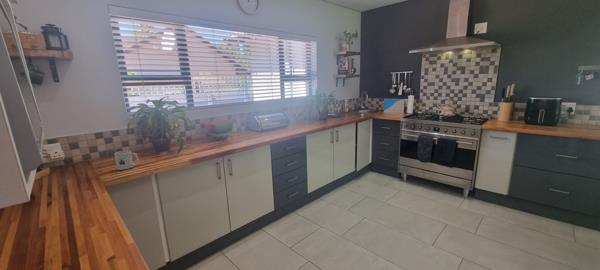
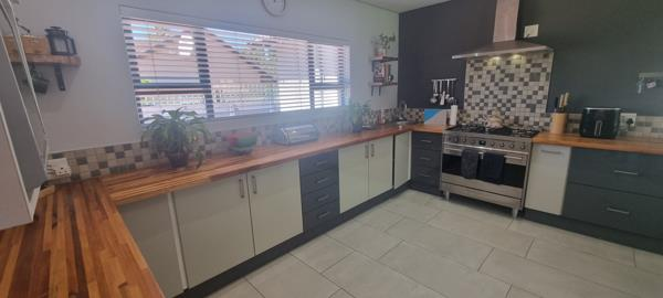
- mug [113,150,139,171]
